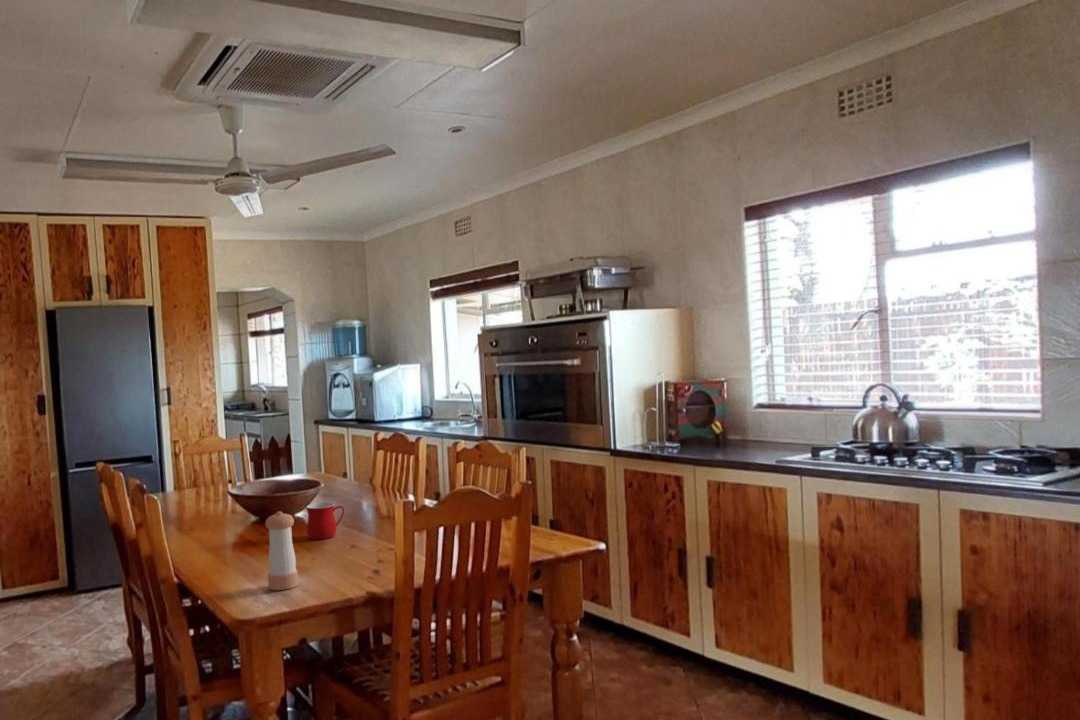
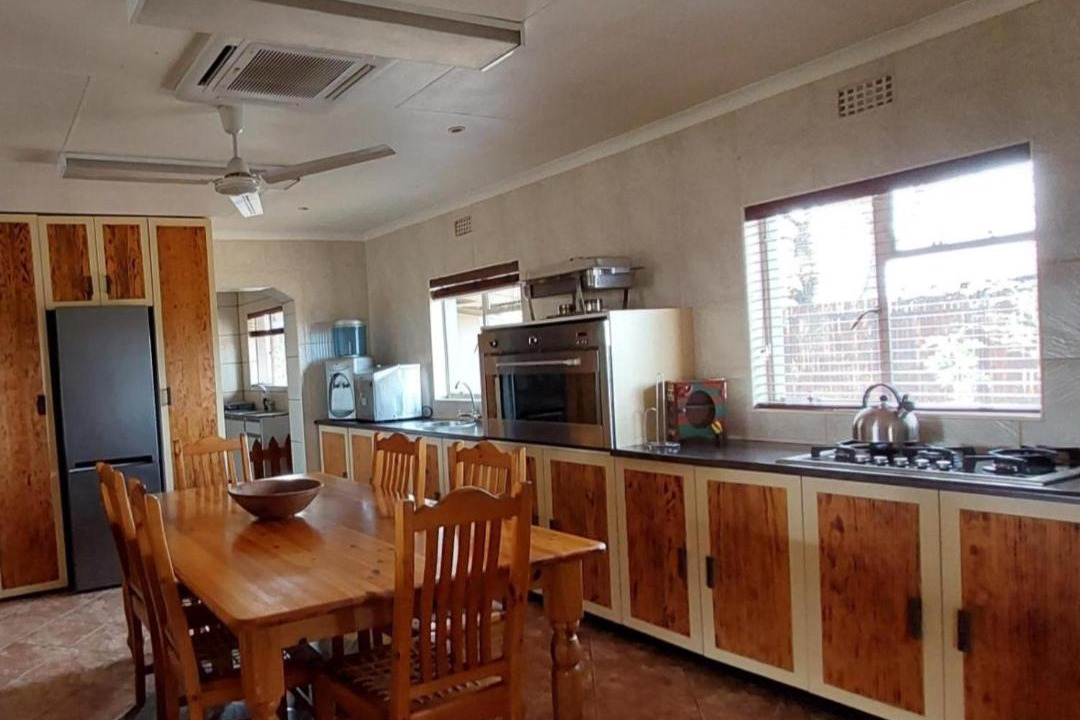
- mug [305,501,345,540]
- pepper shaker [264,510,299,591]
